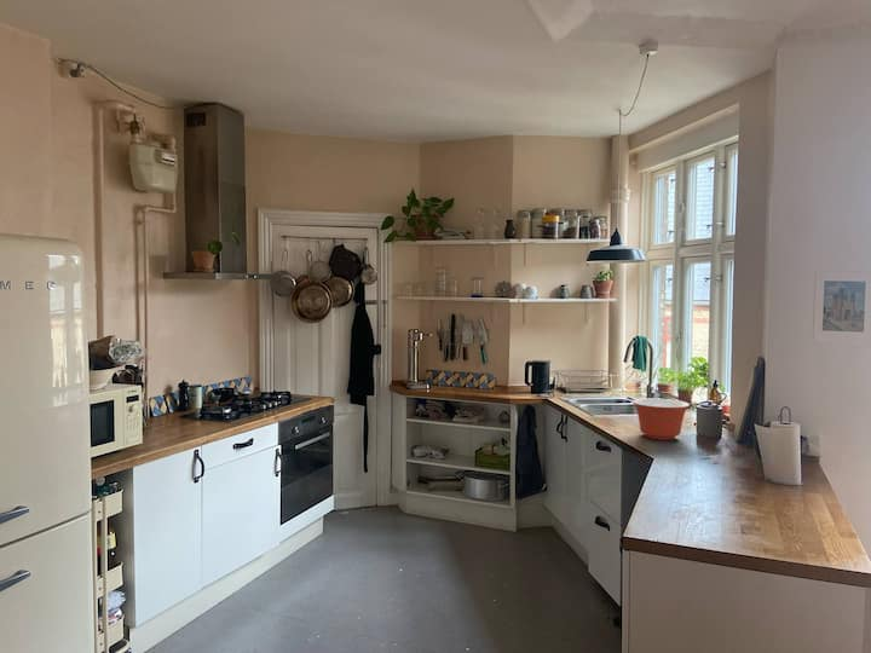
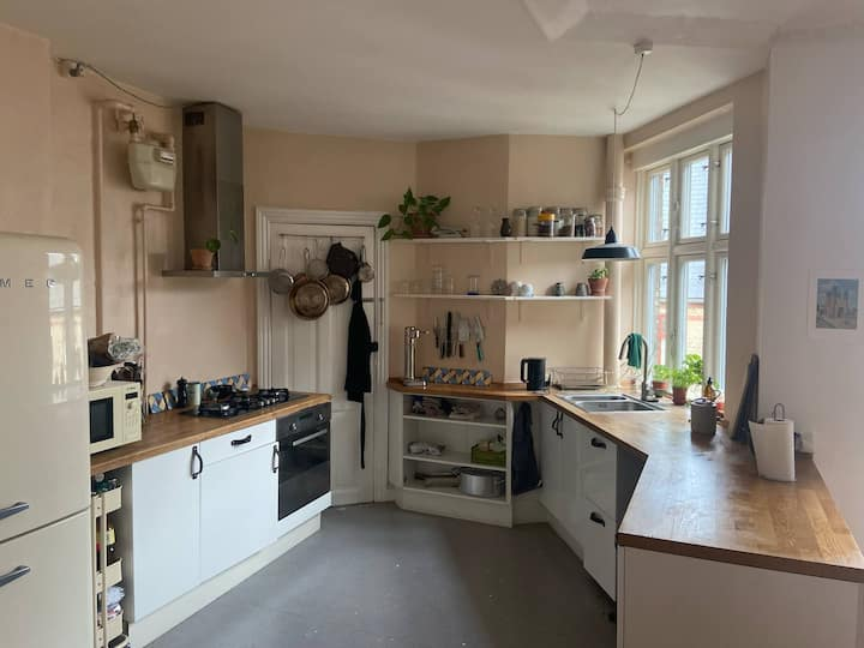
- mixing bowl [631,398,691,441]
